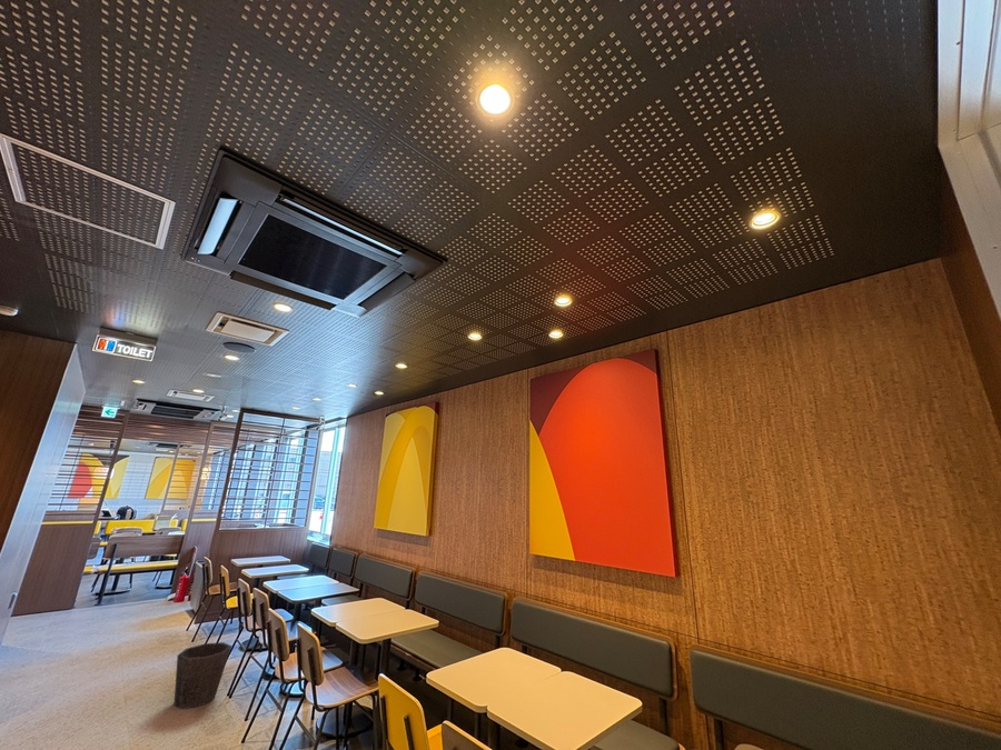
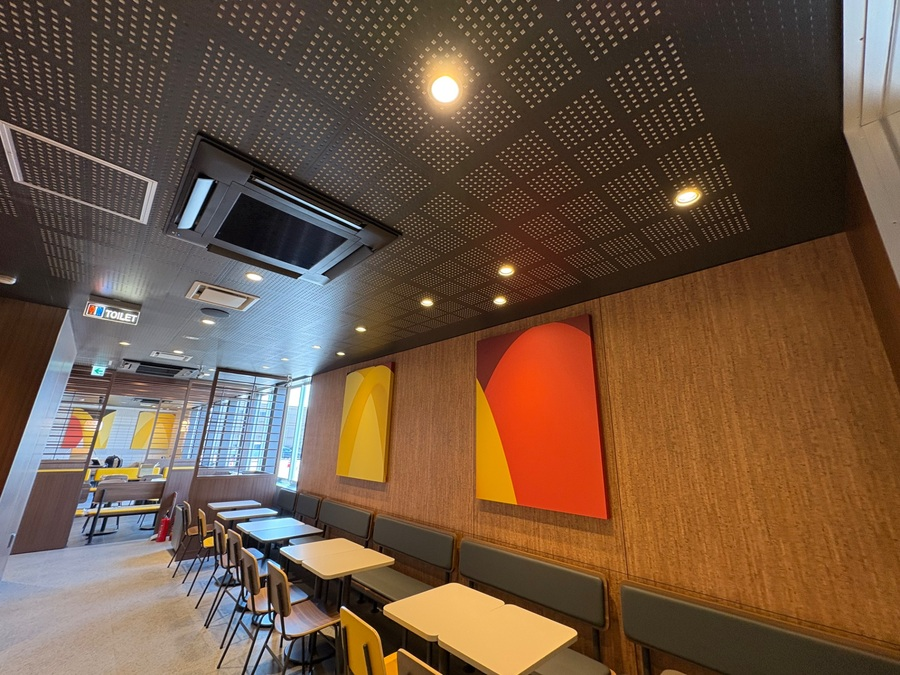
- waste bin [172,641,232,710]
